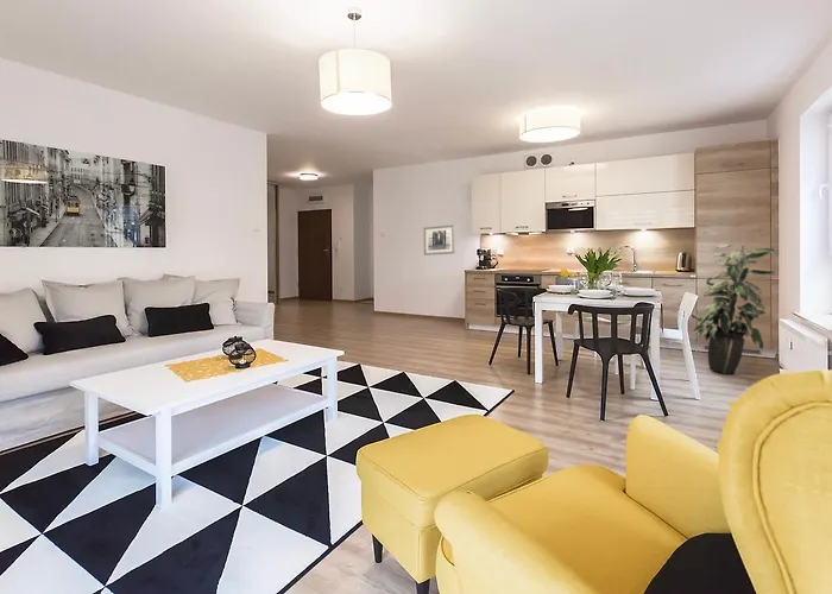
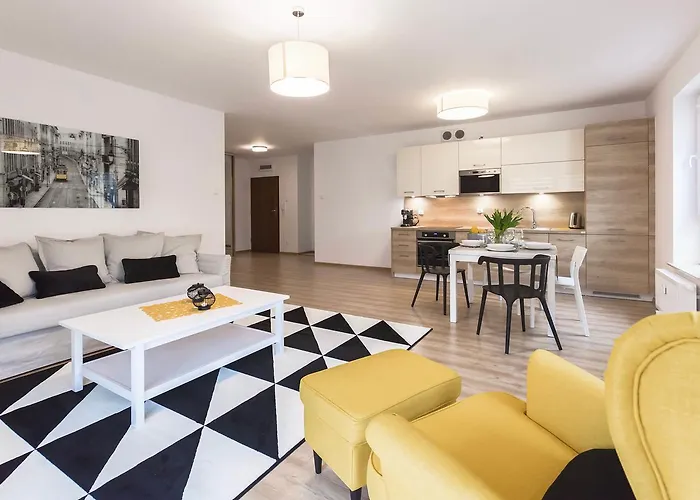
- indoor plant [689,244,780,375]
- wall art [423,223,456,257]
